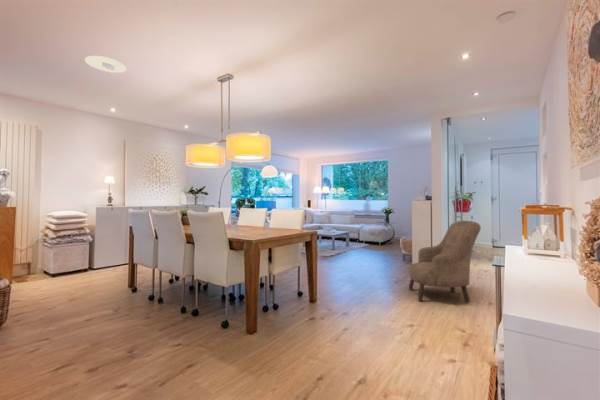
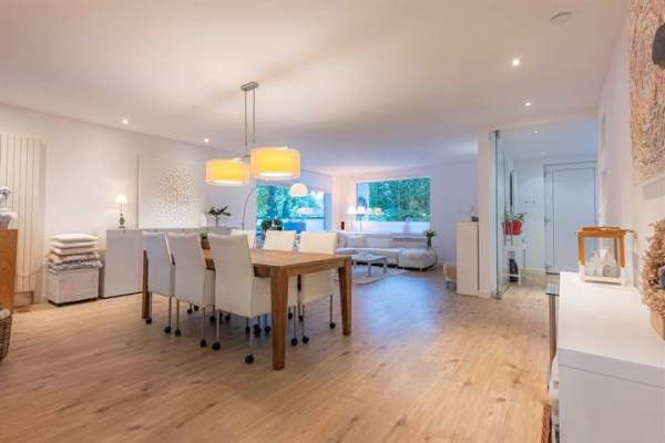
- armchair [408,220,482,304]
- recessed light [84,55,128,74]
